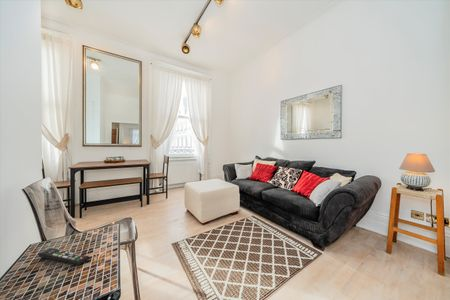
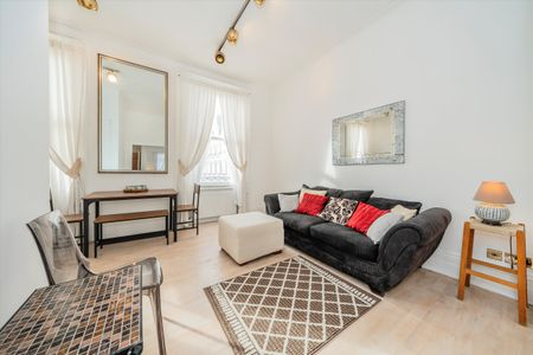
- remote control [37,247,90,266]
